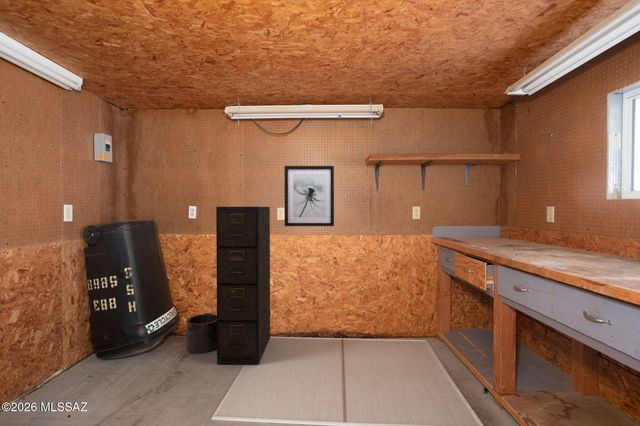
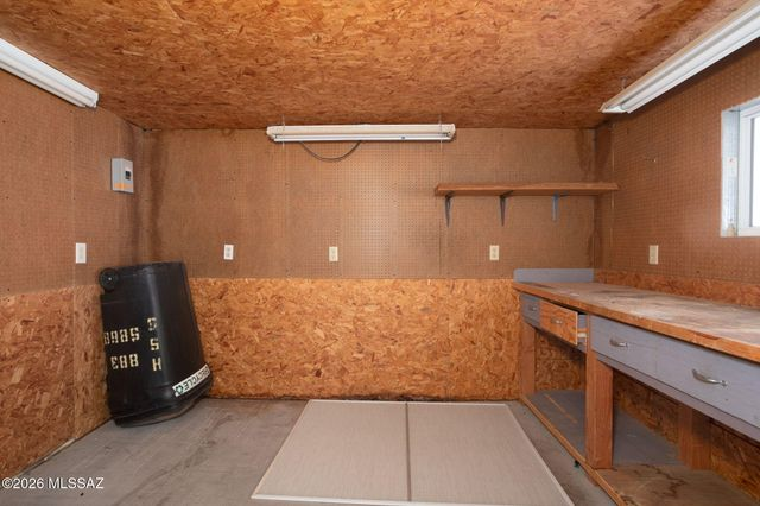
- filing cabinet [215,206,271,365]
- wall art [284,165,335,227]
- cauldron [185,312,217,354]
